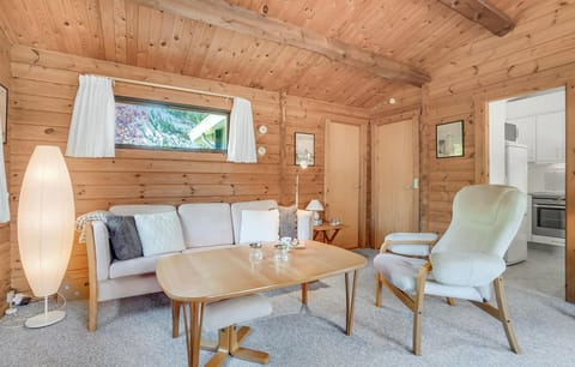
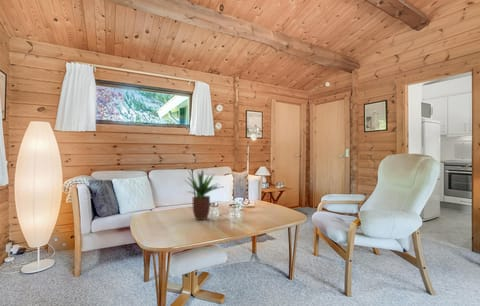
+ potted plant [185,168,223,221]
